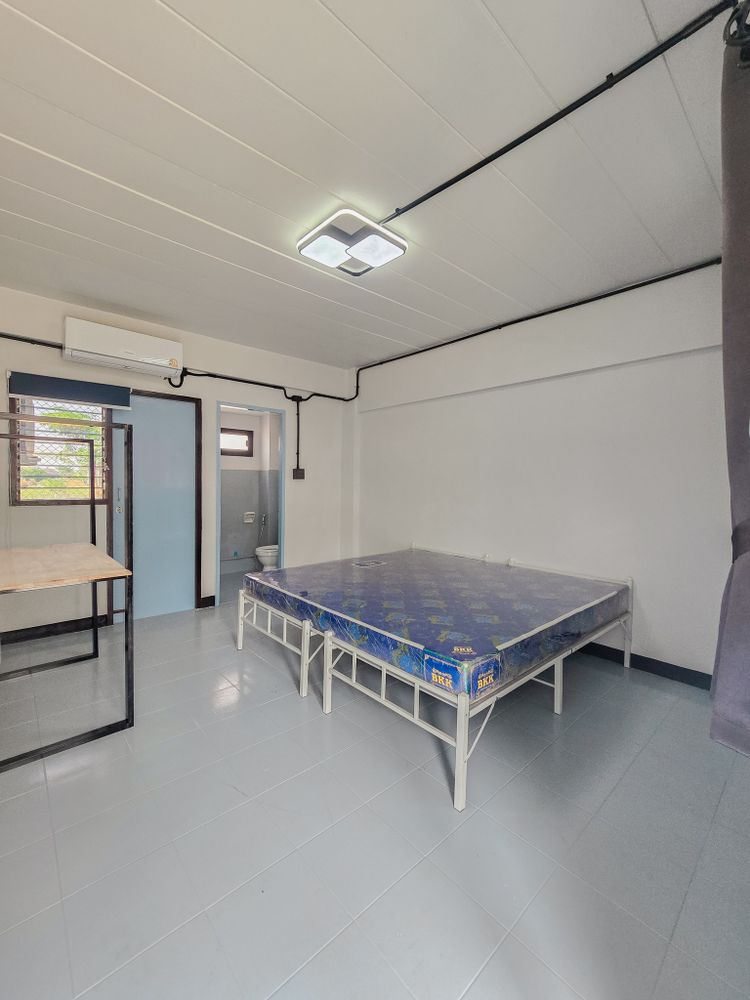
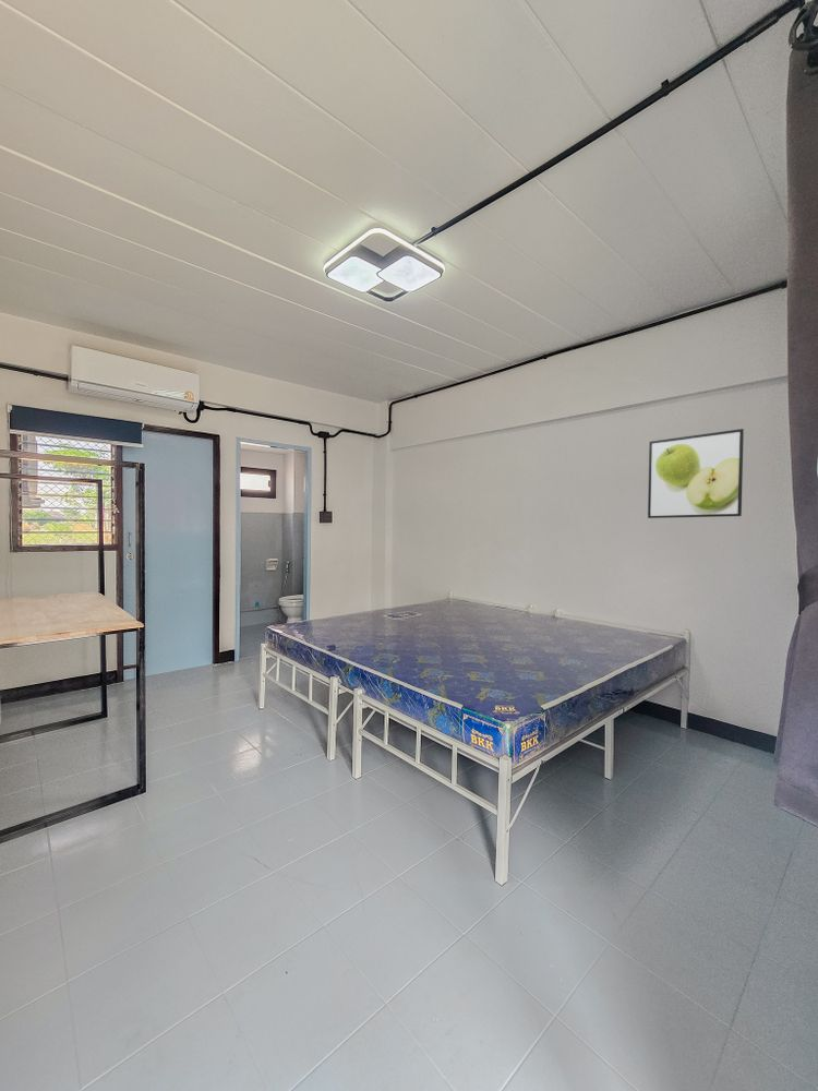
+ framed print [647,428,745,519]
